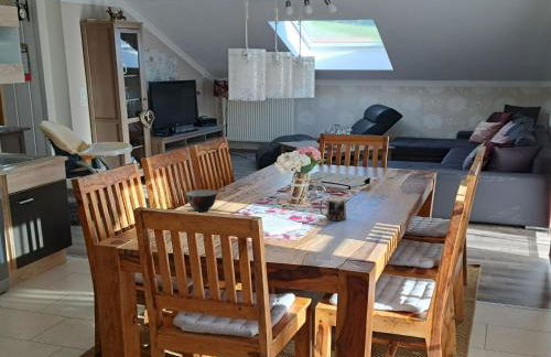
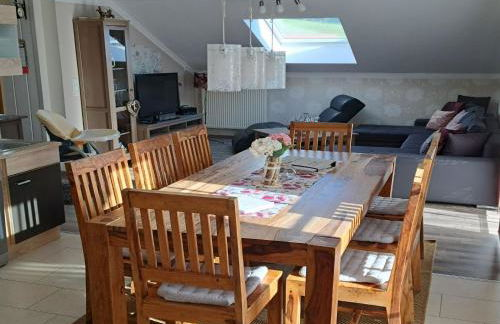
- mug [318,194,347,221]
- soup bowl [185,188,218,213]
